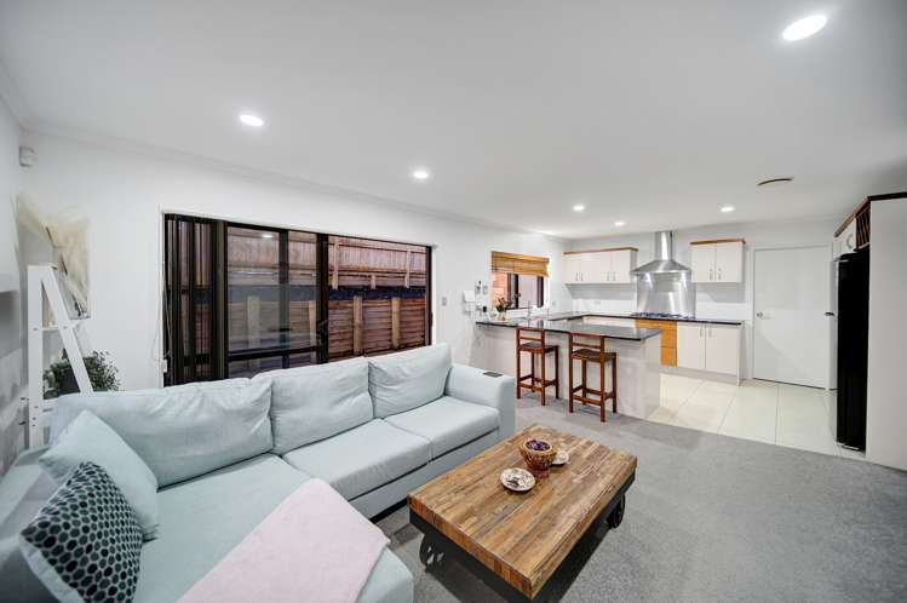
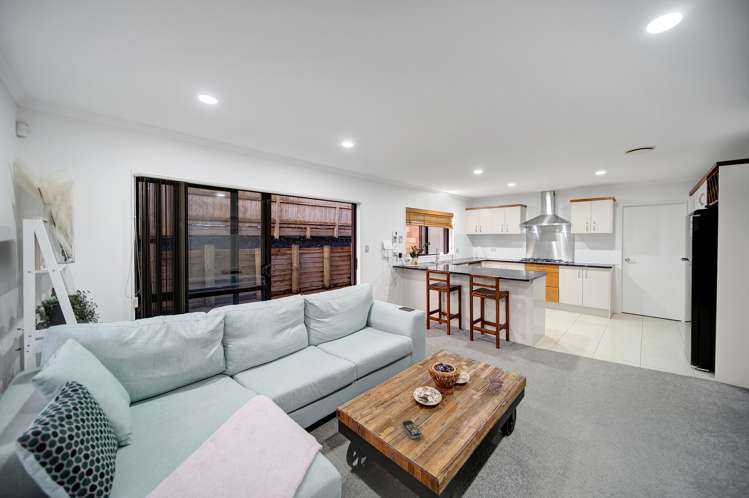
+ remote control [401,419,423,439]
+ flower [485,375,505,393]
